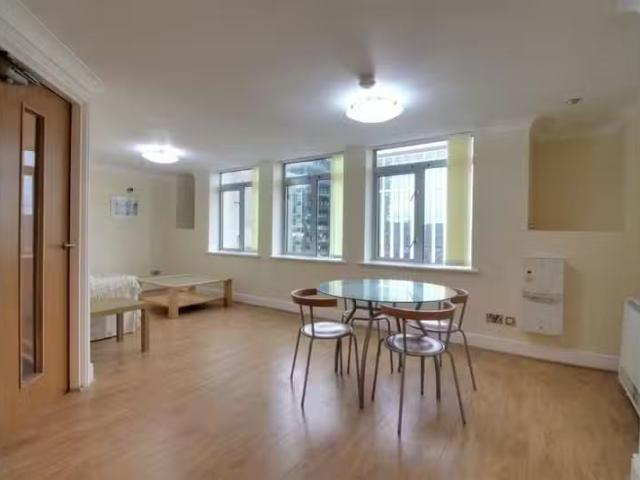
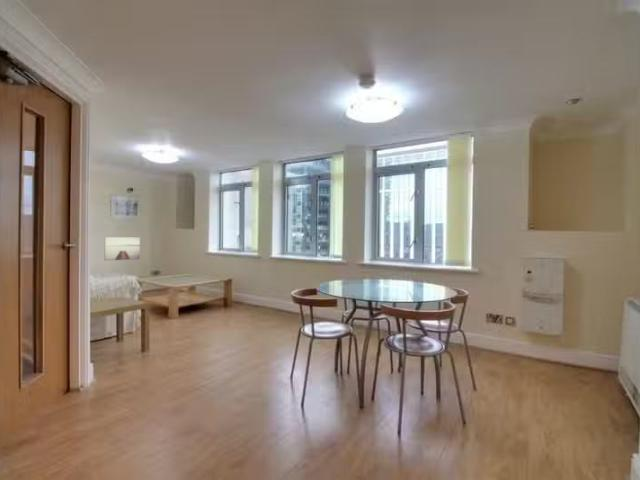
+ wall art [104,236,141,261]
